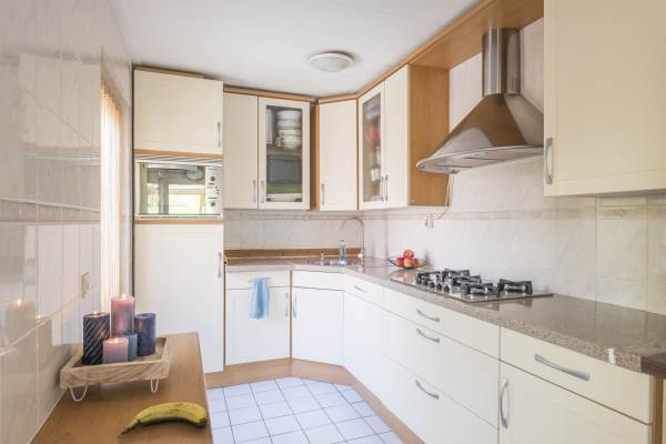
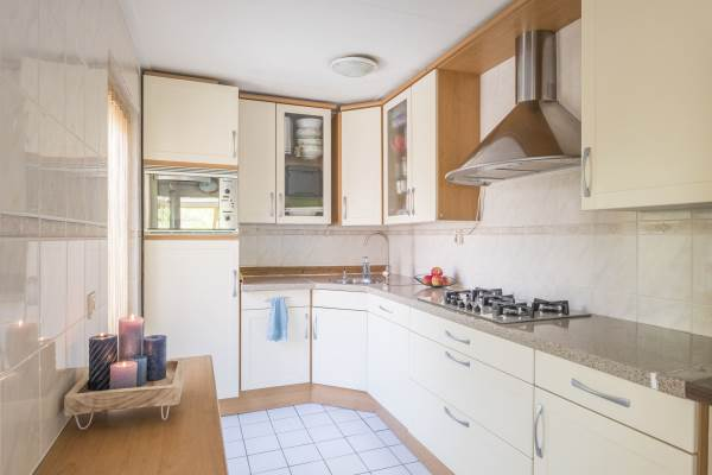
- banana [115,401,209,440]
